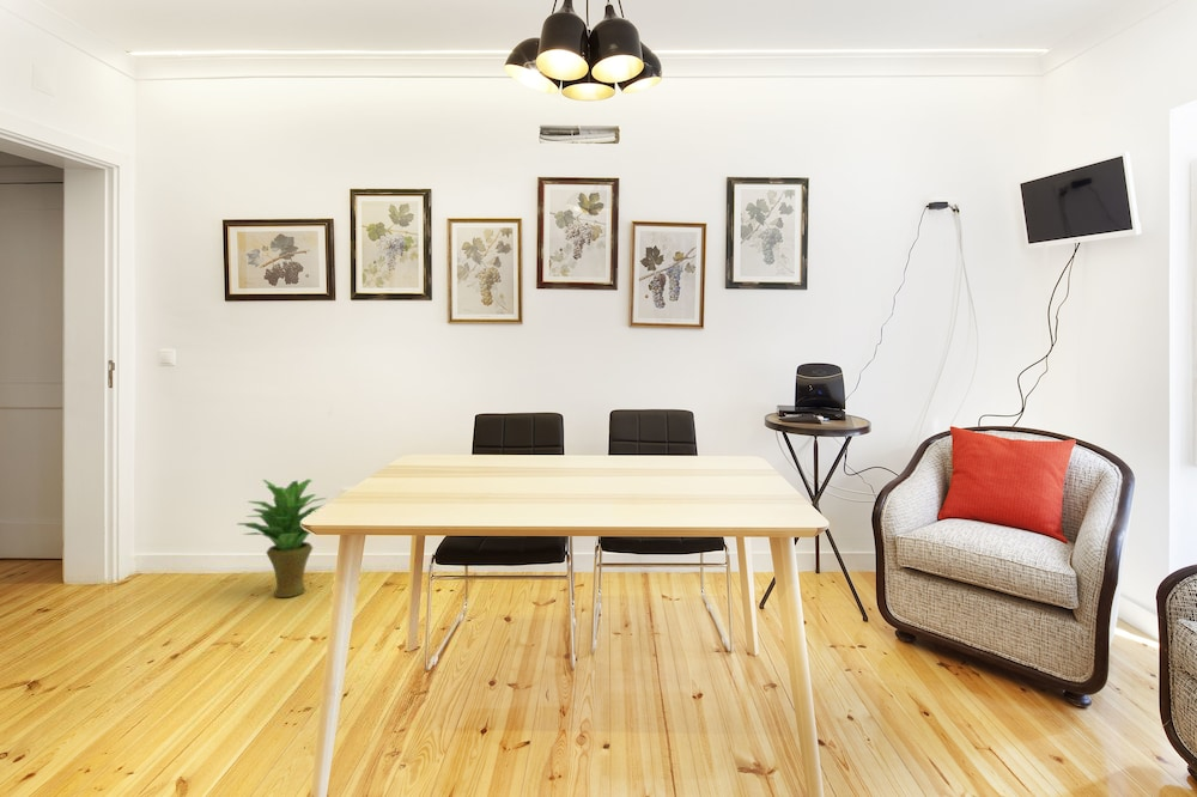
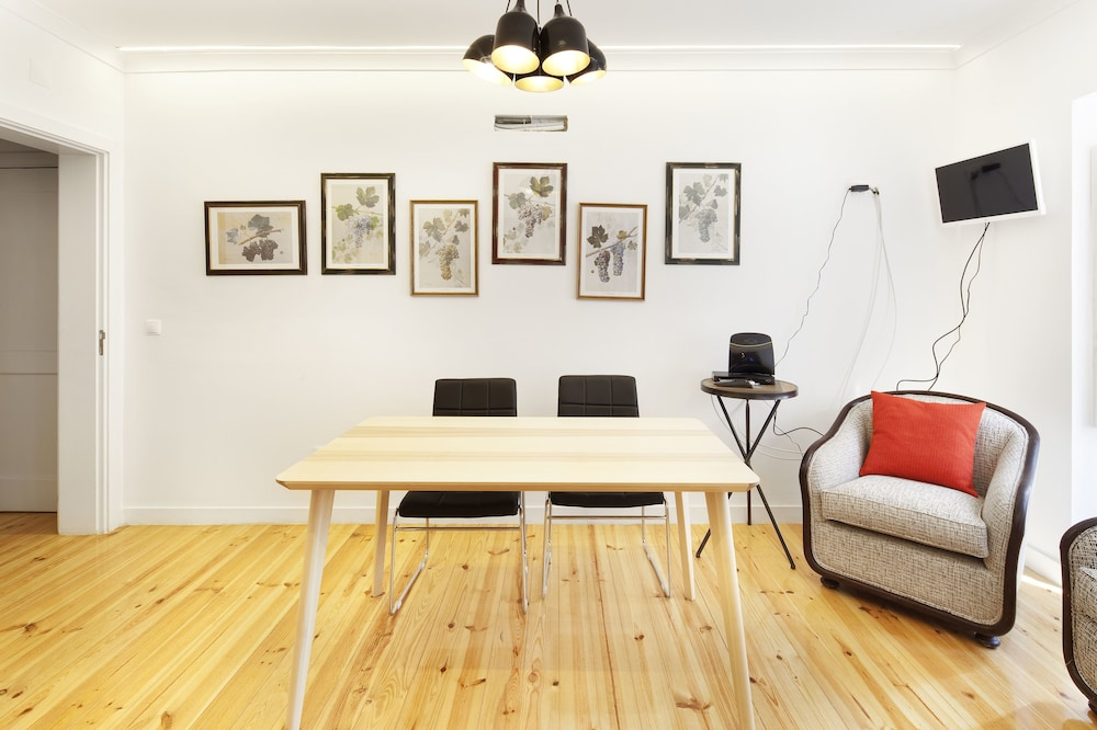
- potted plant [236,477,328,598]
